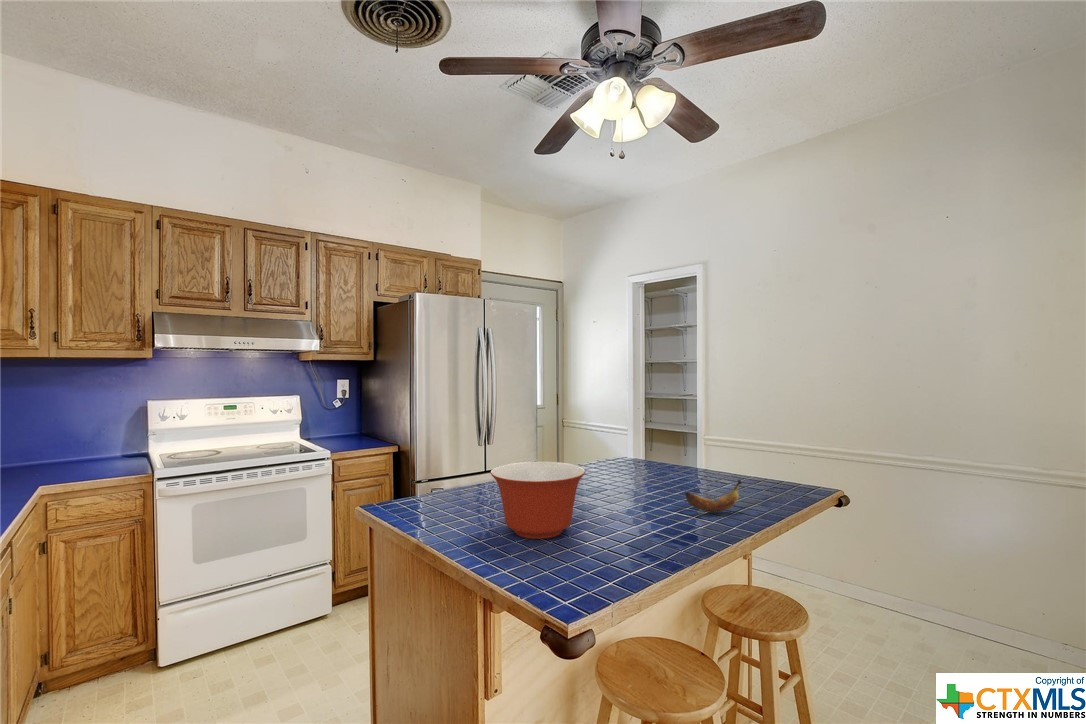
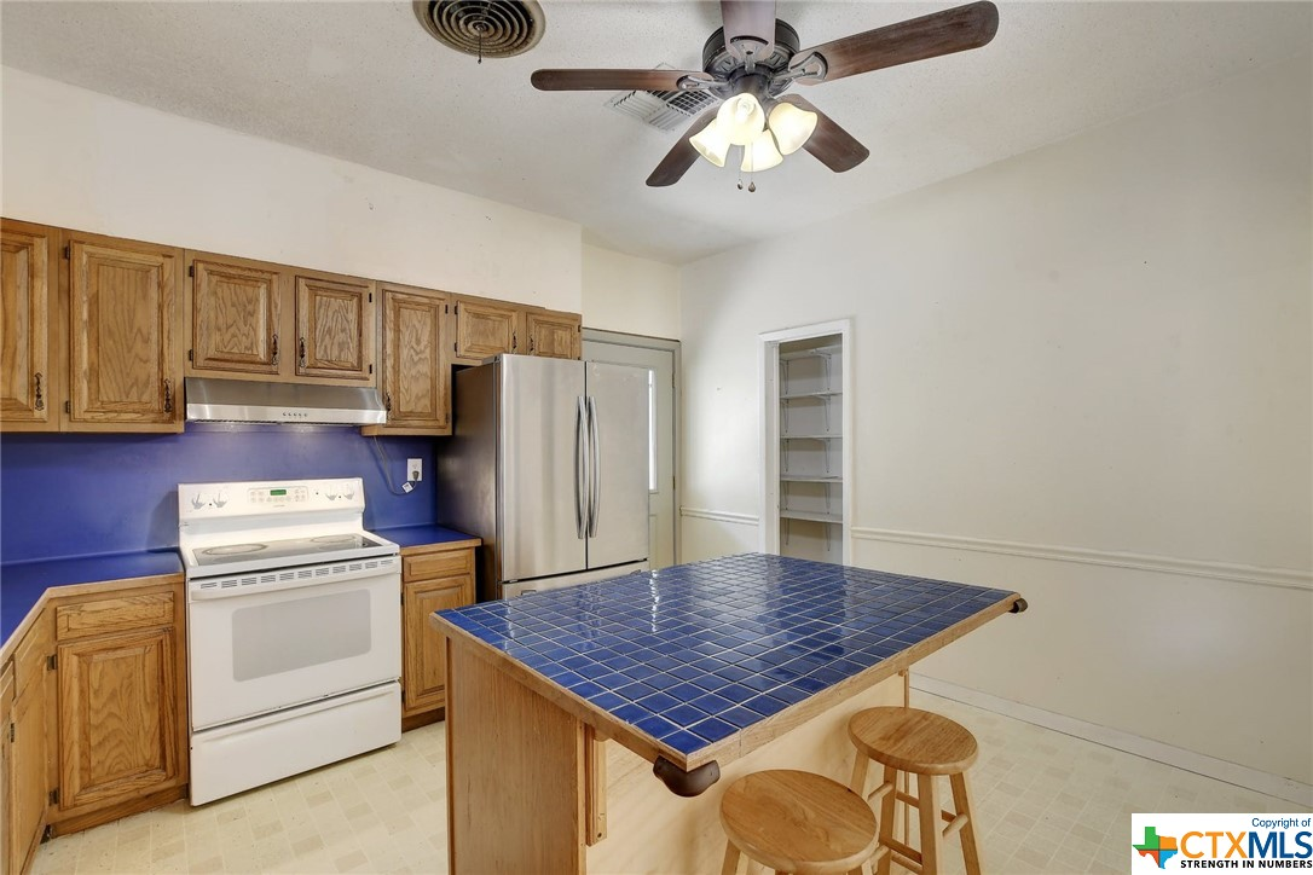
- banana [684,479,743,514]
- mixing bowl [490,461,586,540]
